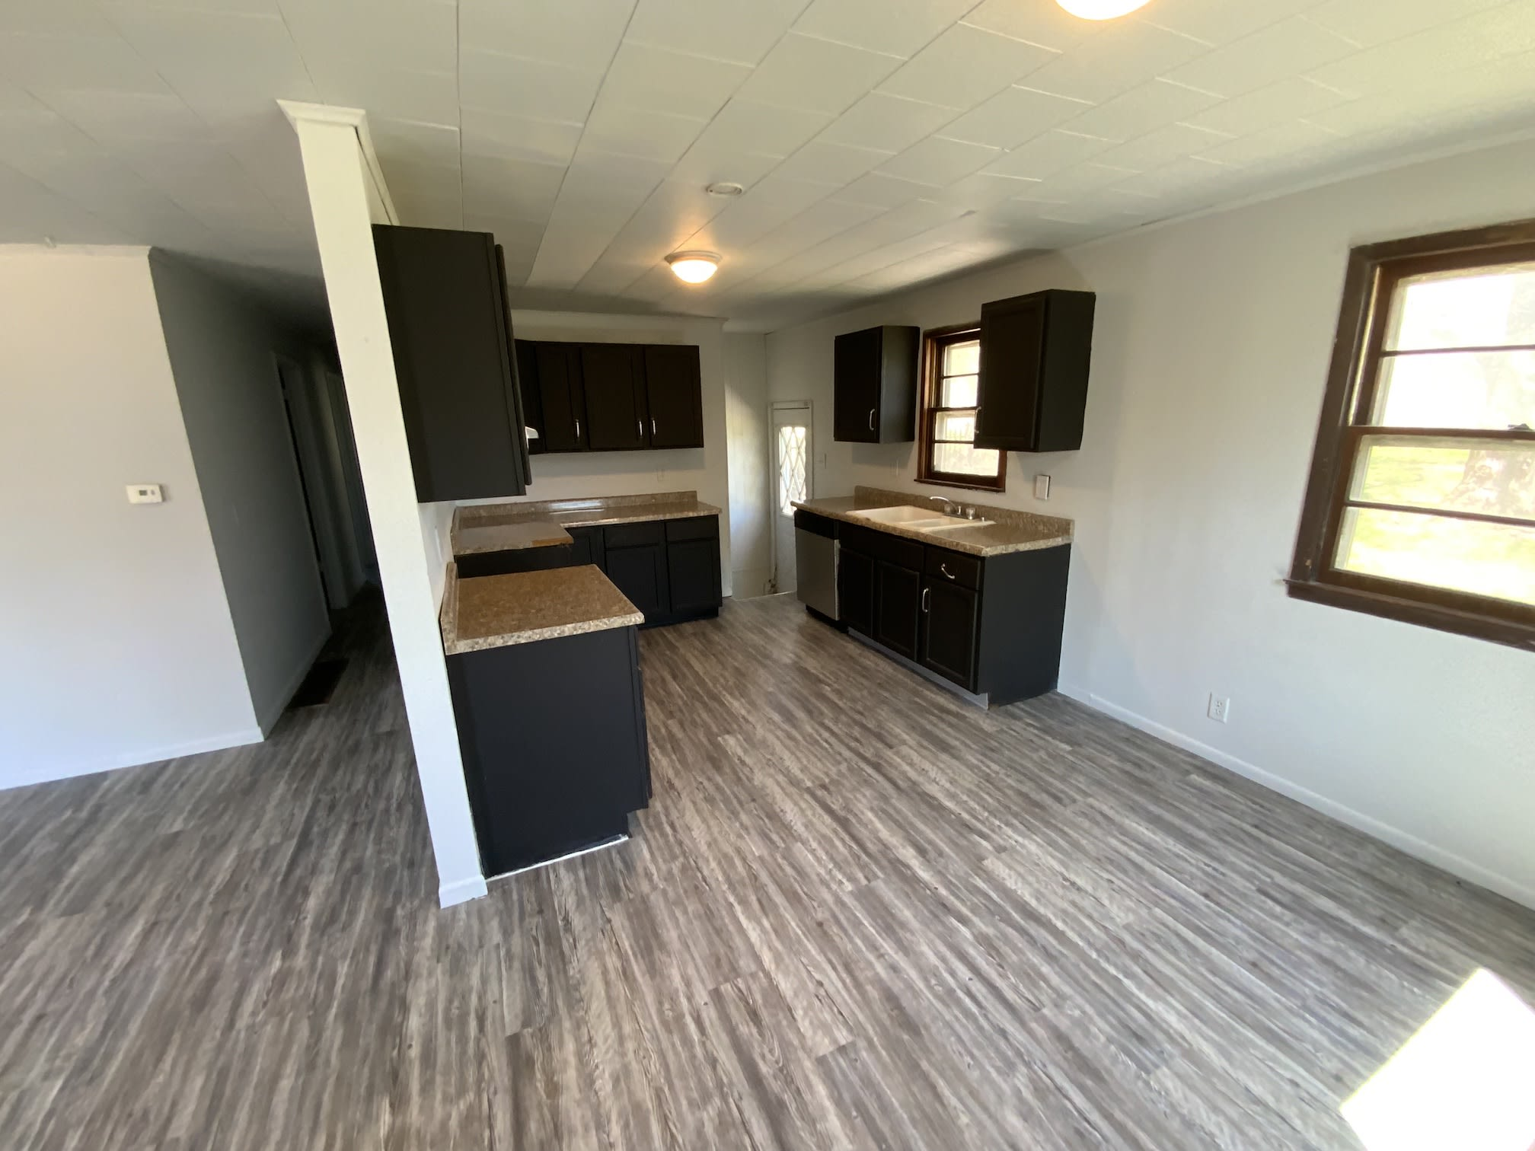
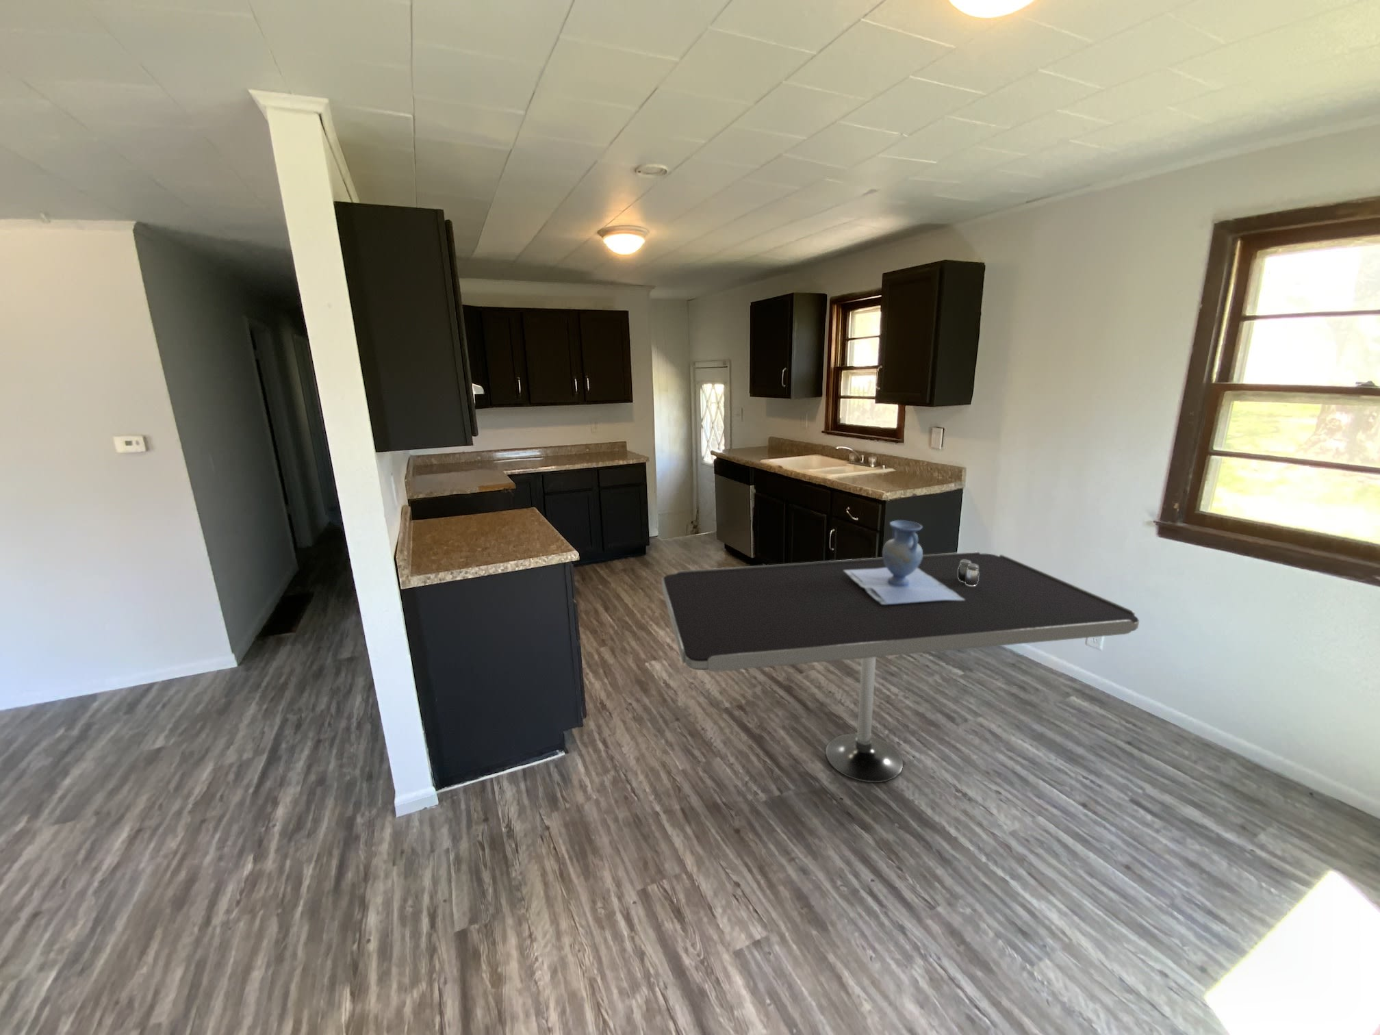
+ vase [844,520,965,604]
+ salt and pepper shaker [958,560,979,586]
+ dining table [661,551,1140,783]
